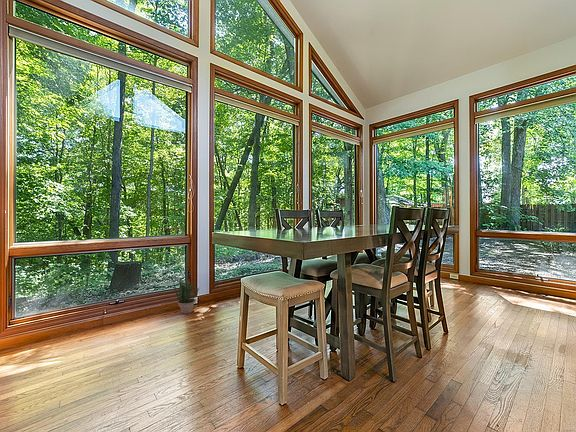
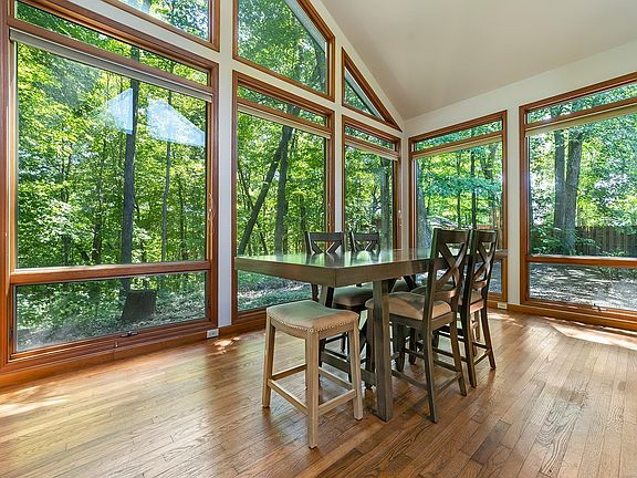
- potted plant [173,278,200,315]
